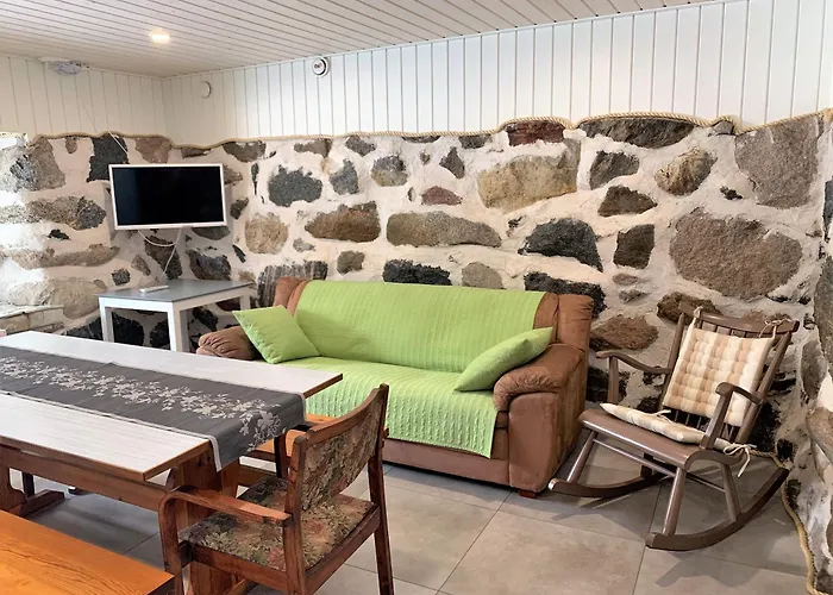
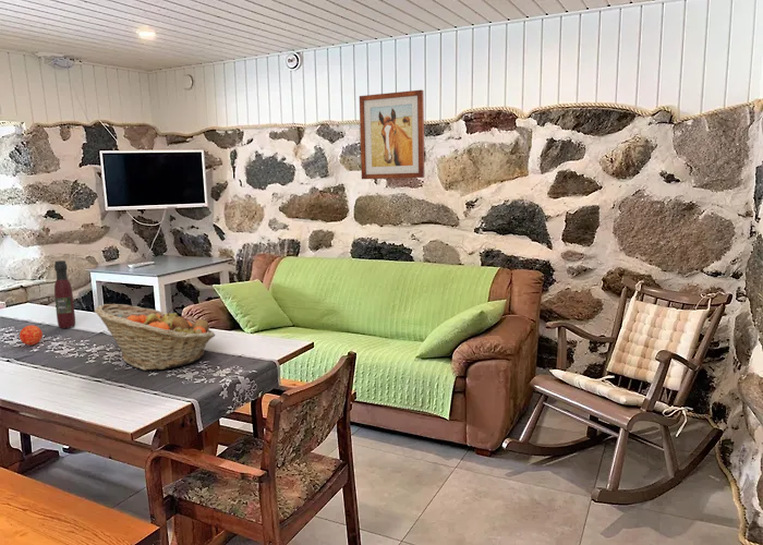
+ apple [19,324,44,347]
+ wall art [359,88,425,180]
+ wine bottle [53,259,76,329]
+ fruit basket [93,303,216,372]
